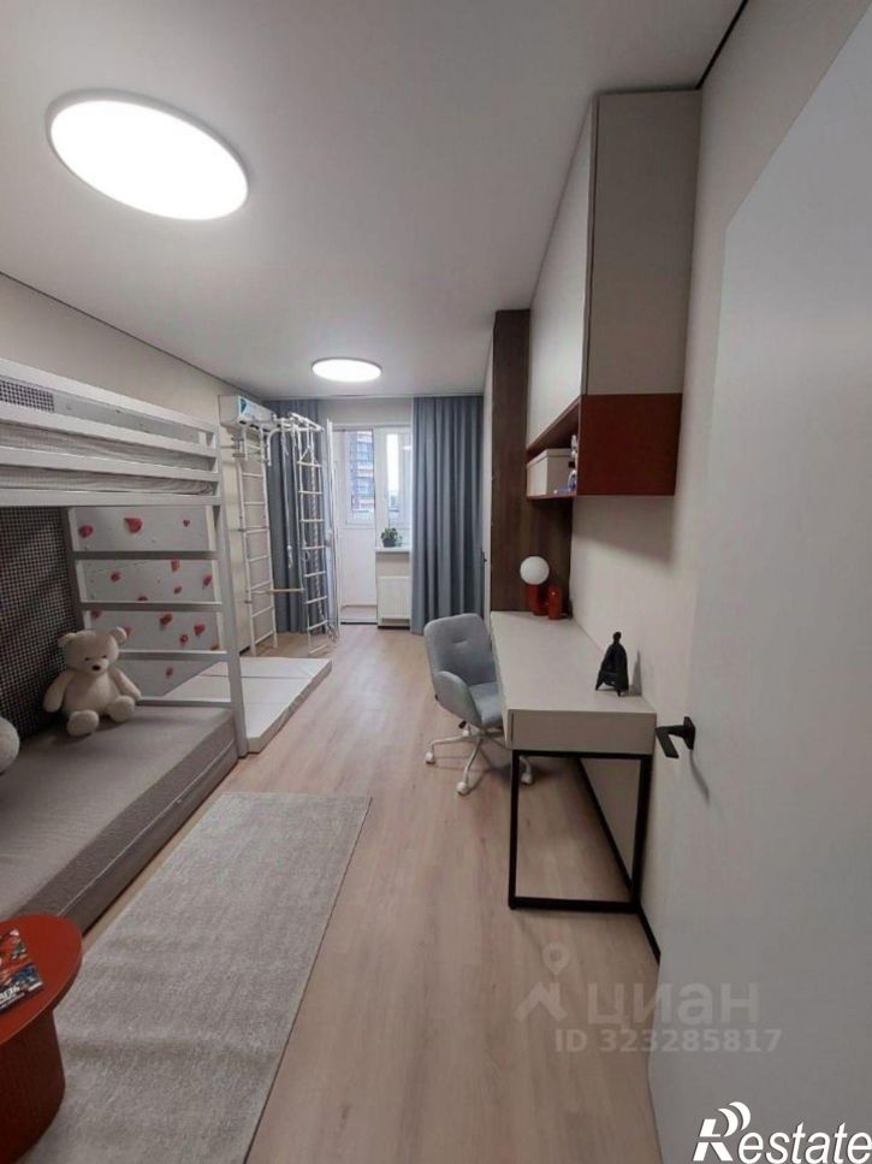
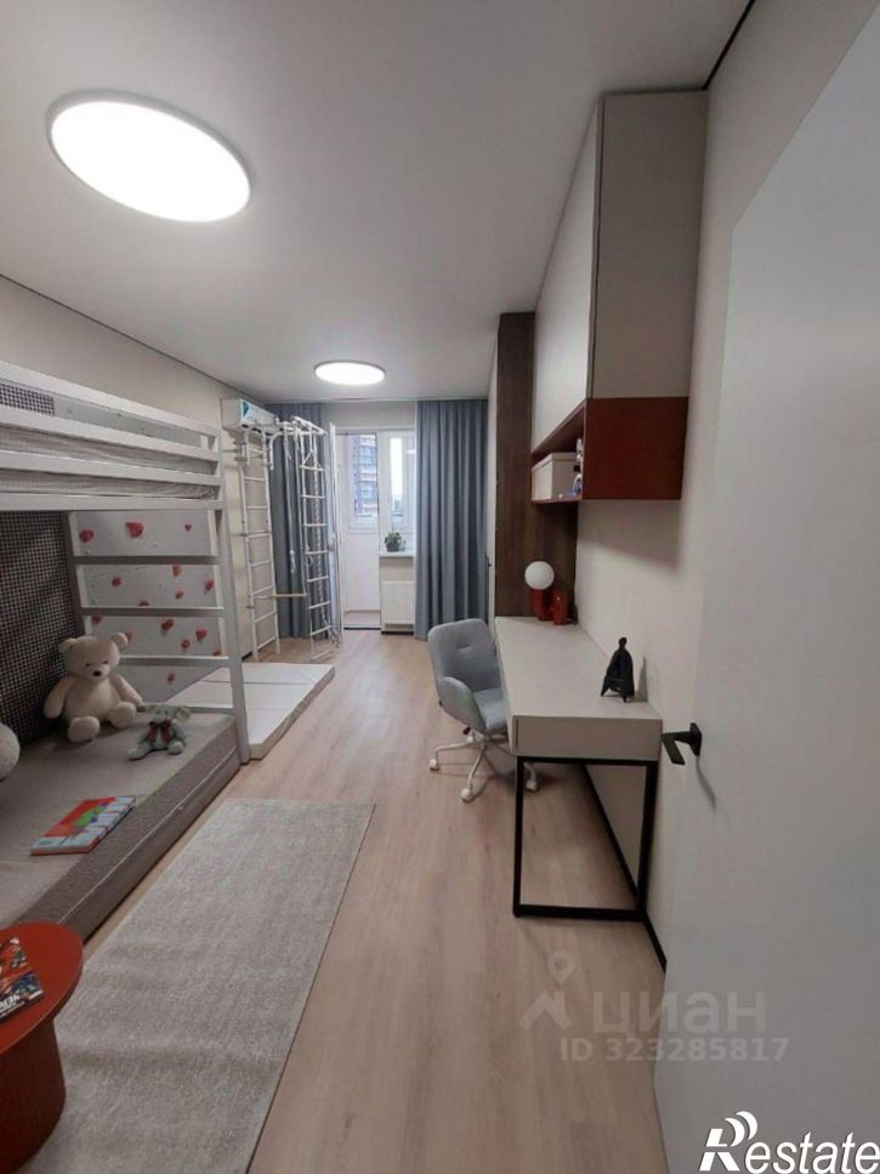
+ comic book [29,795,137,856]
+ plush elephant [126,702,193,760]
